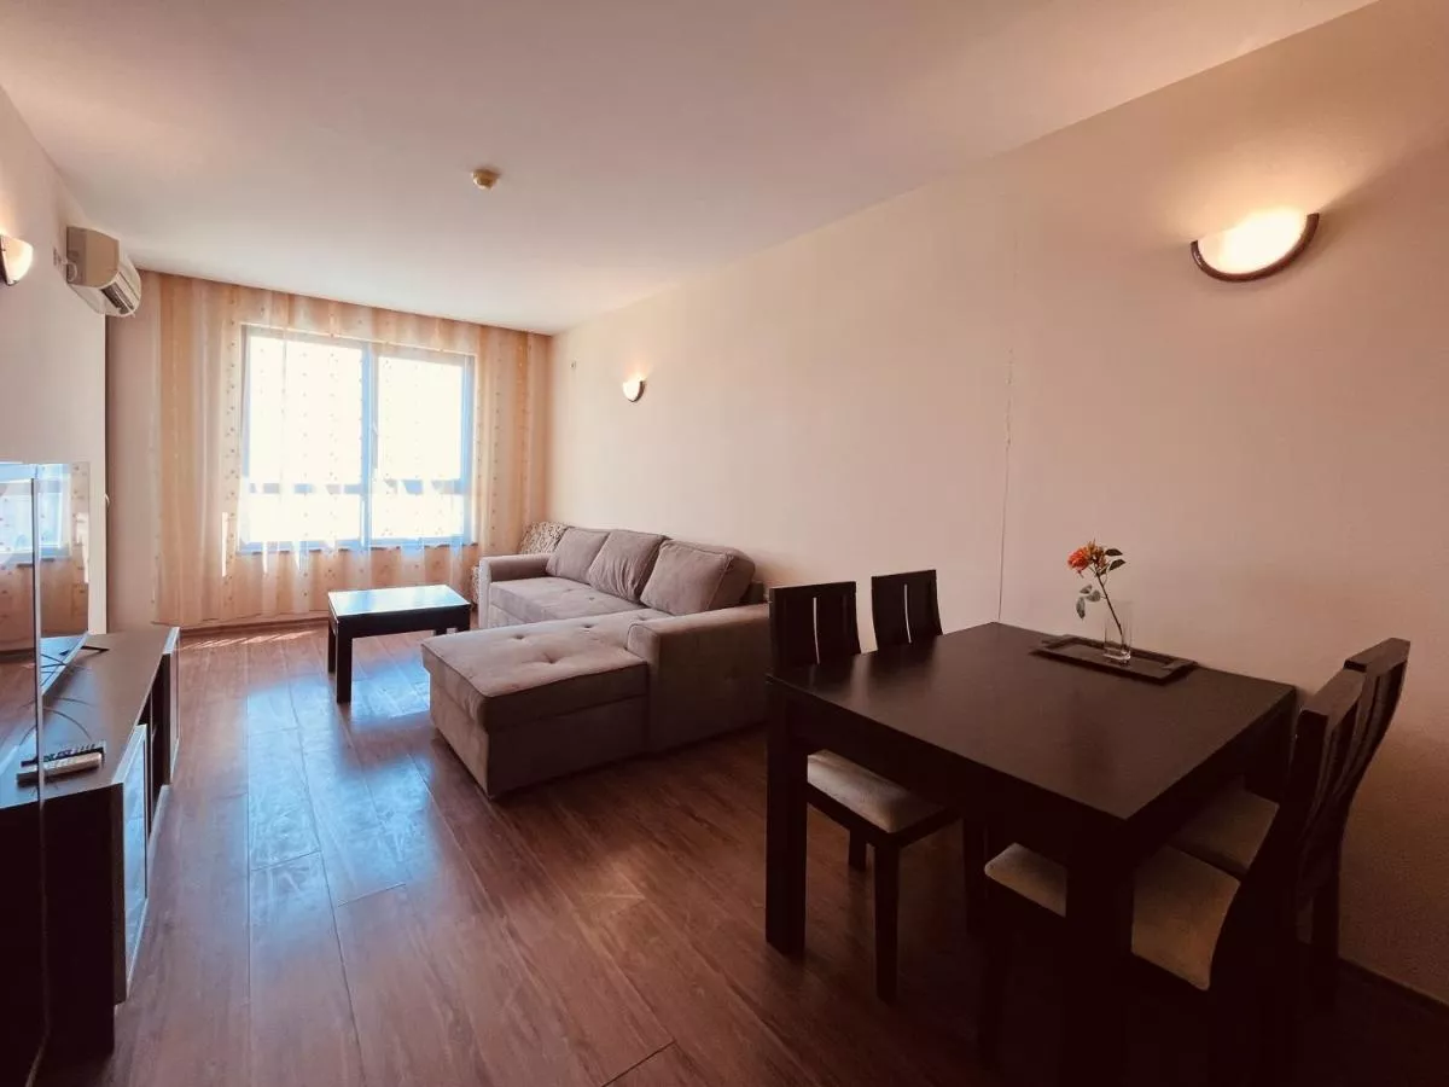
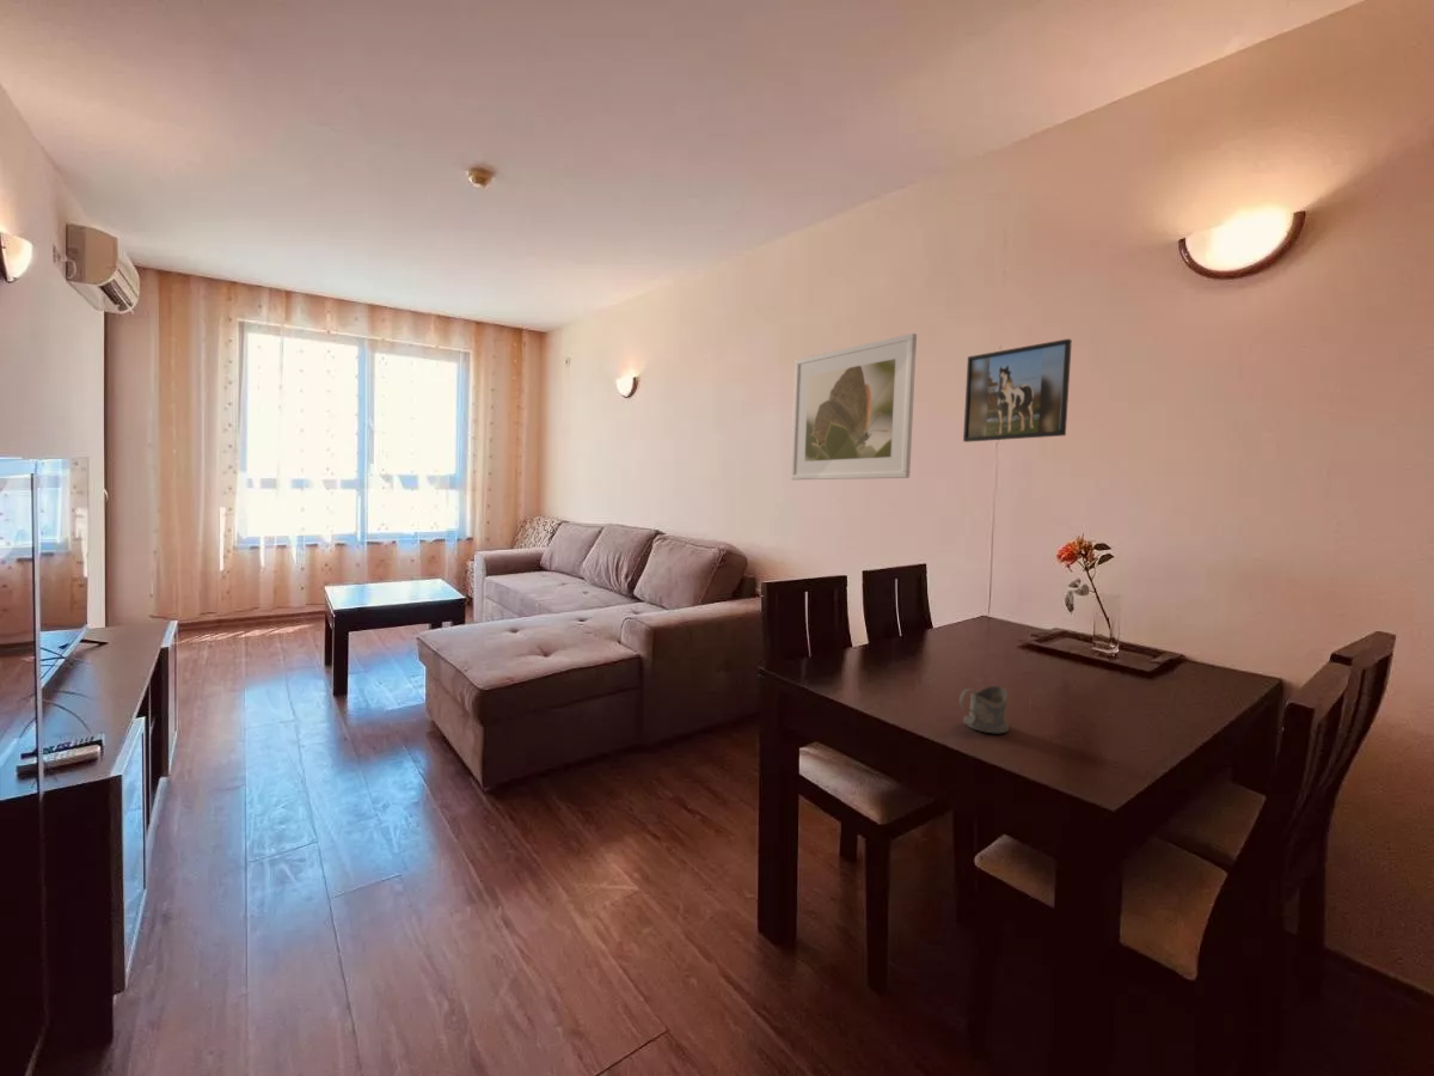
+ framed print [790,332,918,481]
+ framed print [962,337,1073,444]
+ tea glass holder [958,685,1010,734]
